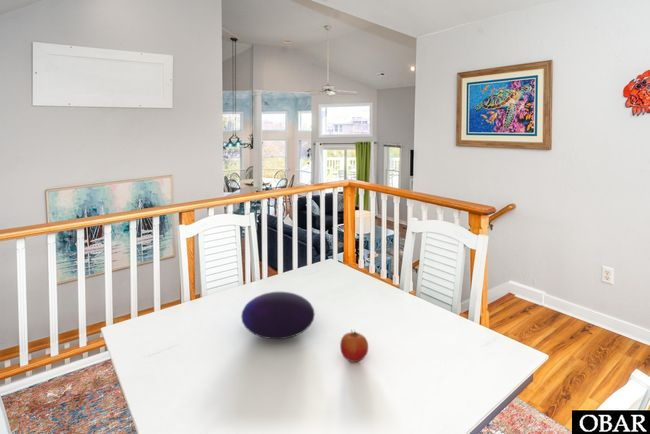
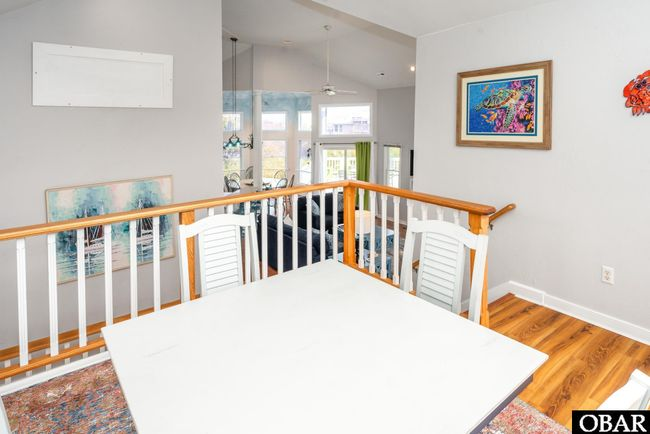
- decorative orb [240,291,316,340]
- fruit [339,329,369,363]
